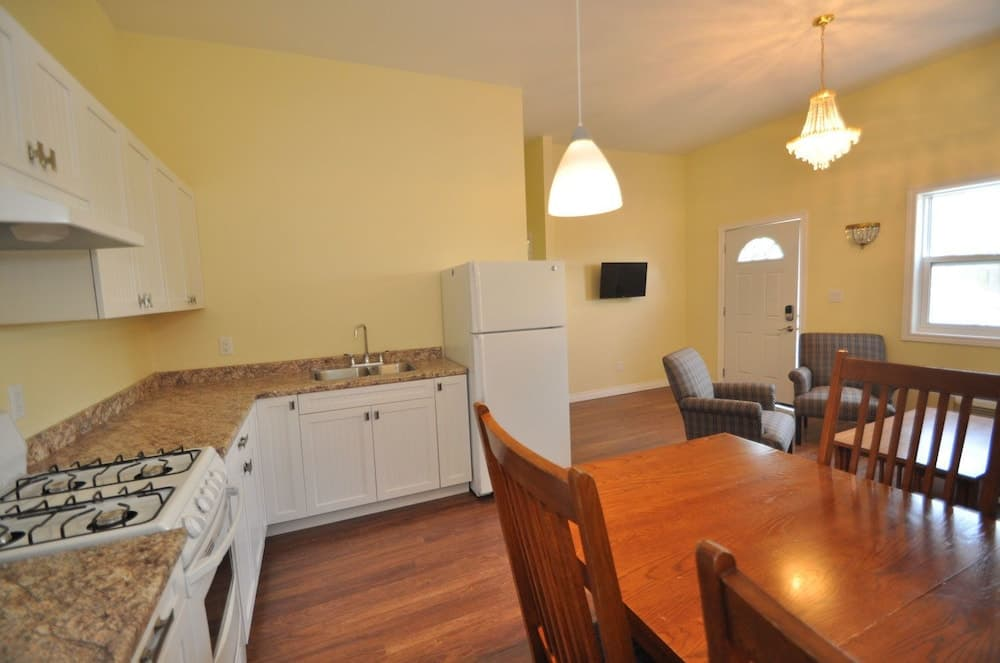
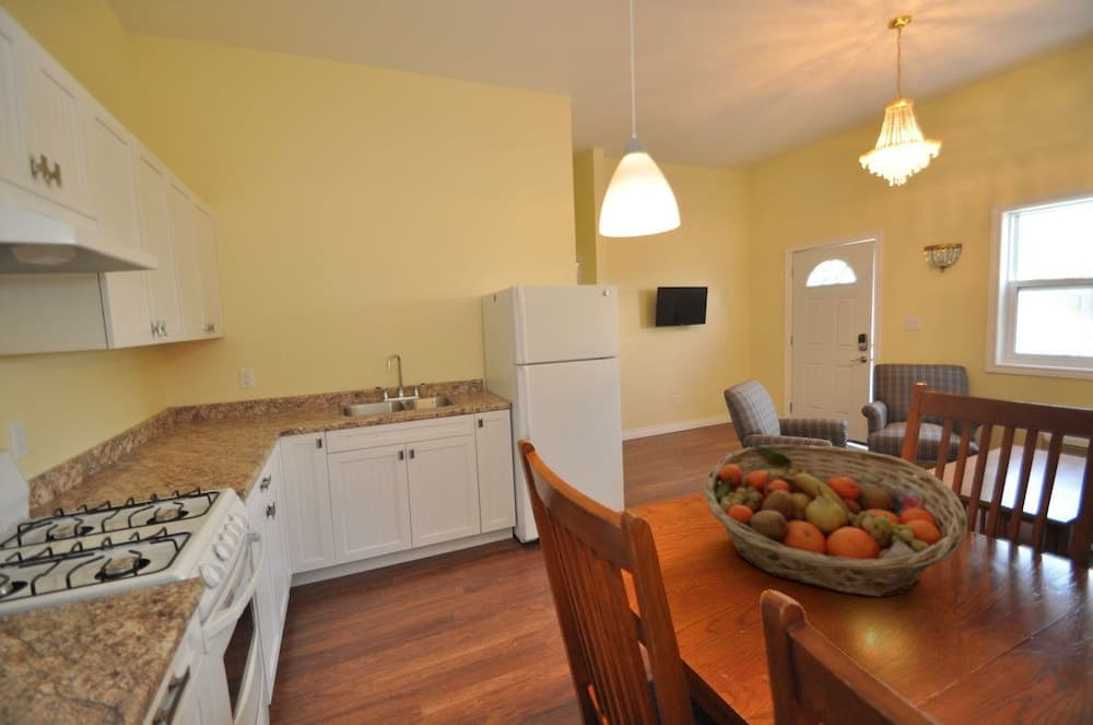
+ fruit basket [702,443,968,598]
